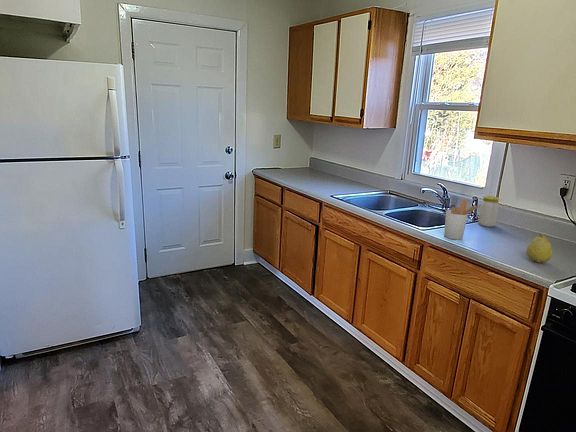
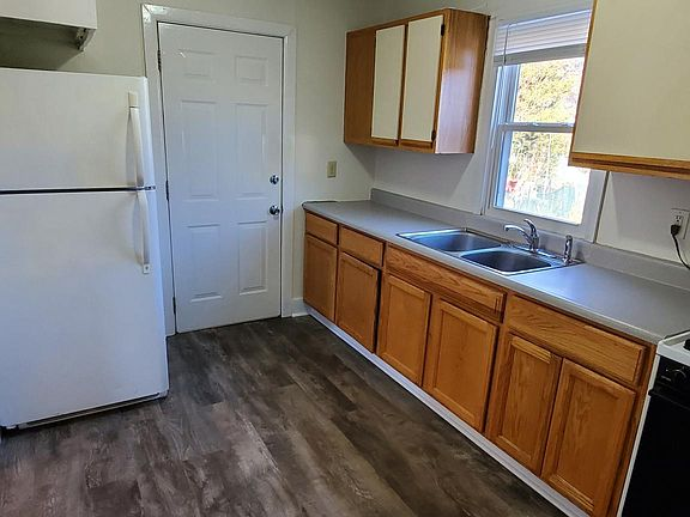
- fruit [525,233,553,264]
- jar [477,195,500,228]
- utensil holder [443,198,482,241]
